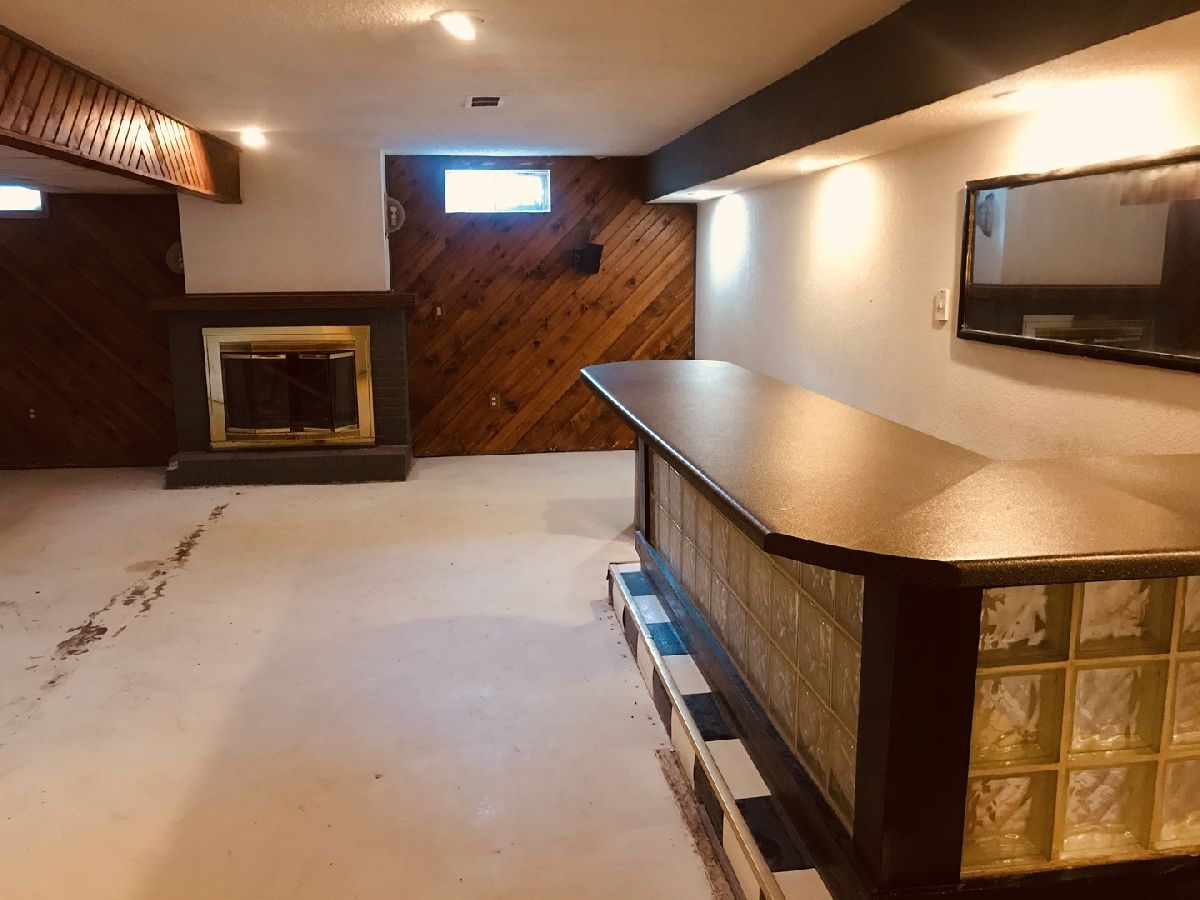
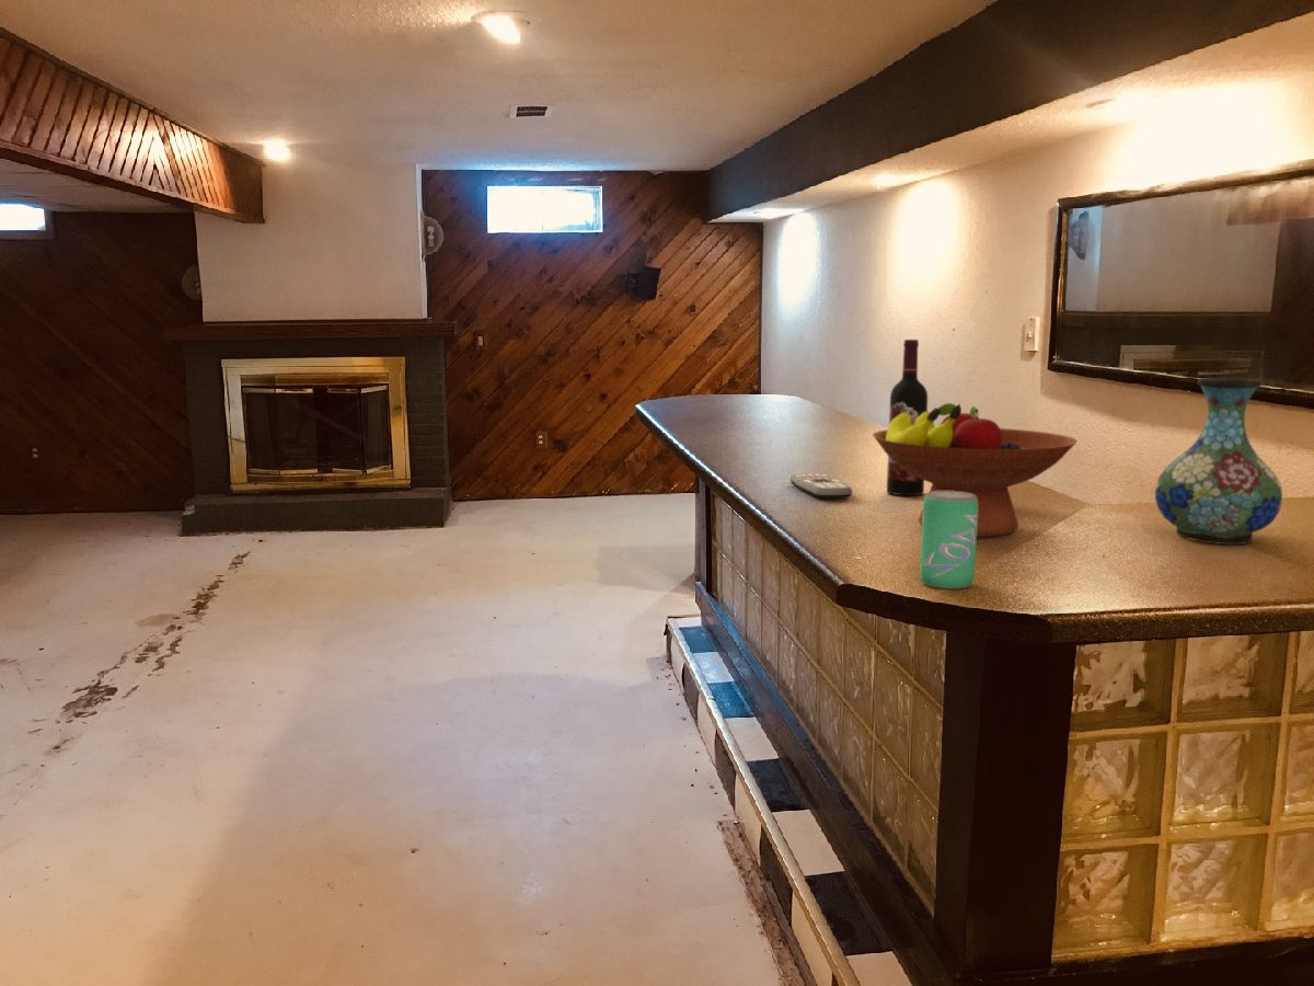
+ wine bottle [886,339,929,496]
+ beverage can [920,491,978,591]
+ vase [1154,377,1283,546]
+ remote control [788,472,853,500]
+ fruit bowl [872,402,1079,538]
